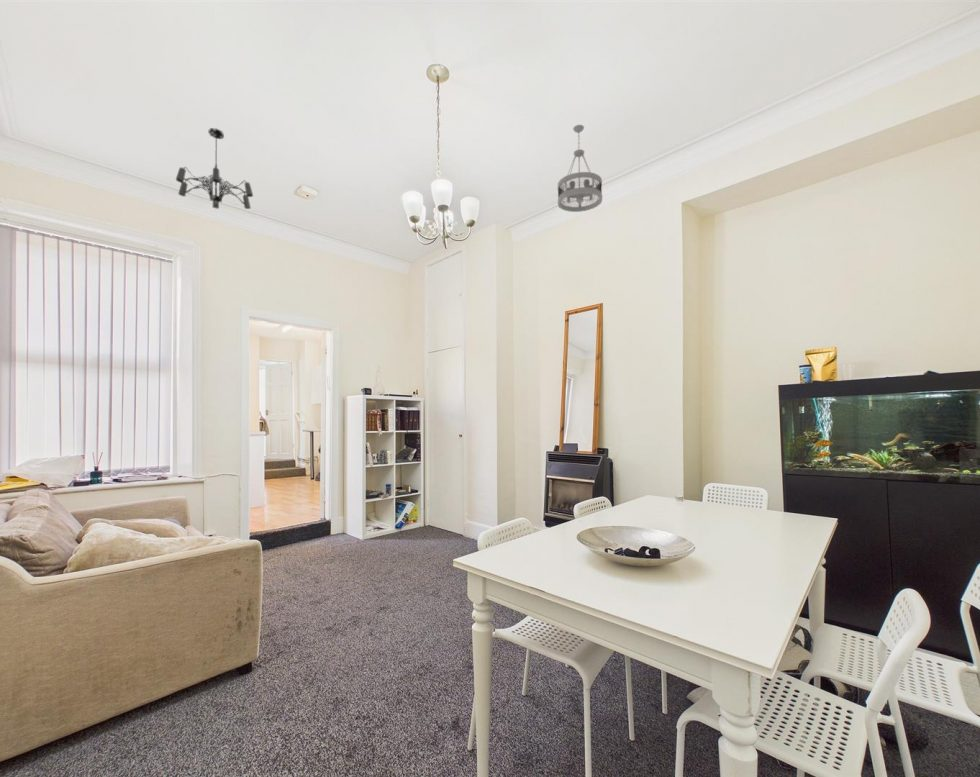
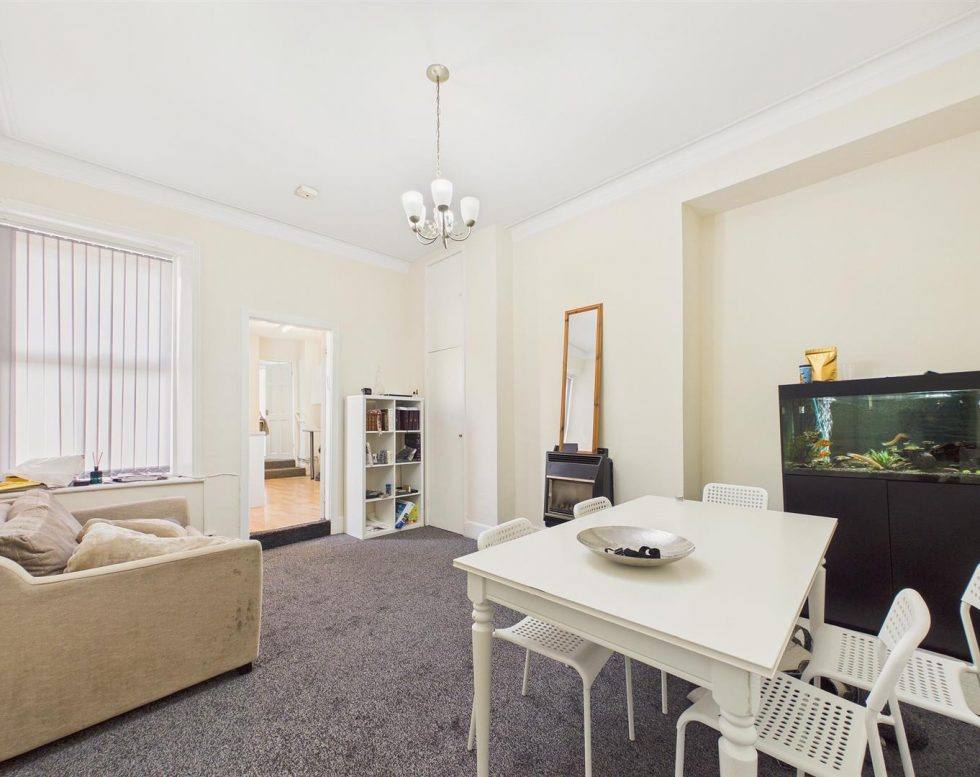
- ceiling light fixture [557,124,603,213]
- chandelier [175,127,254,210]
